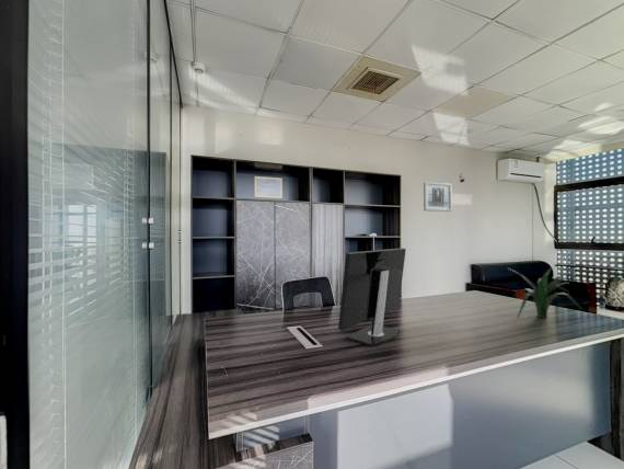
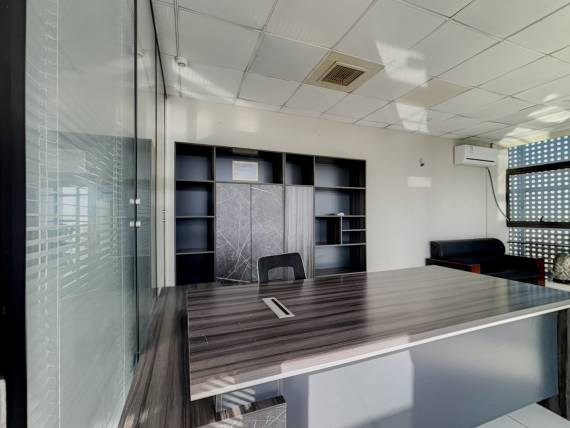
- monitor [337,248,407,347]
- plant [506,266,582,320]
- wall art [423,181,453,213]
